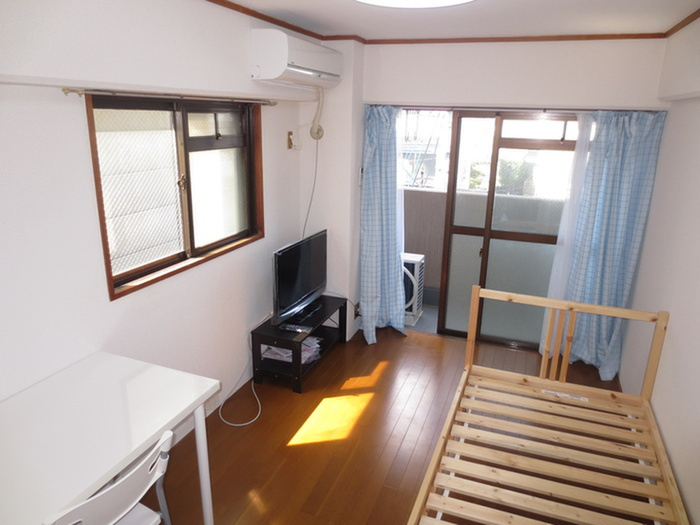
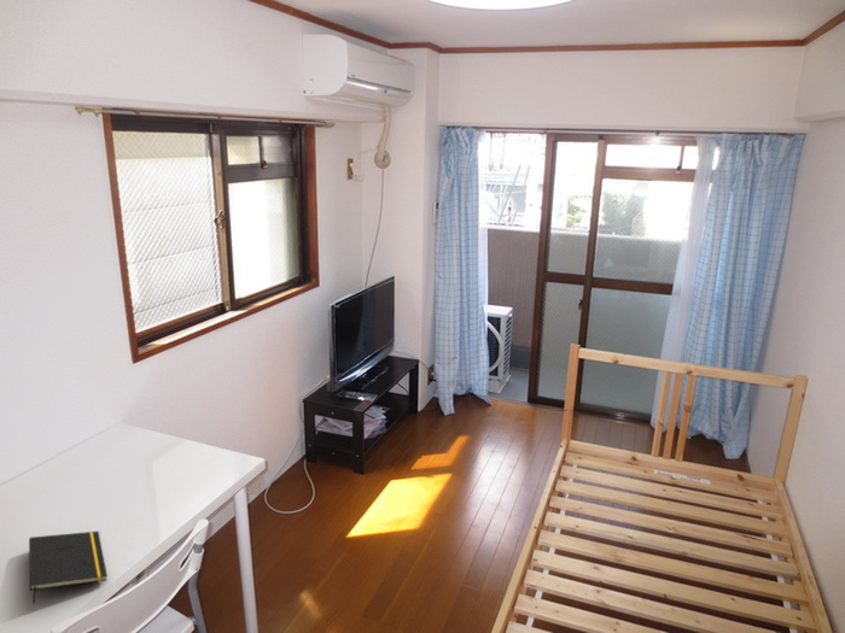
+ notepad [28,531,109,605]
